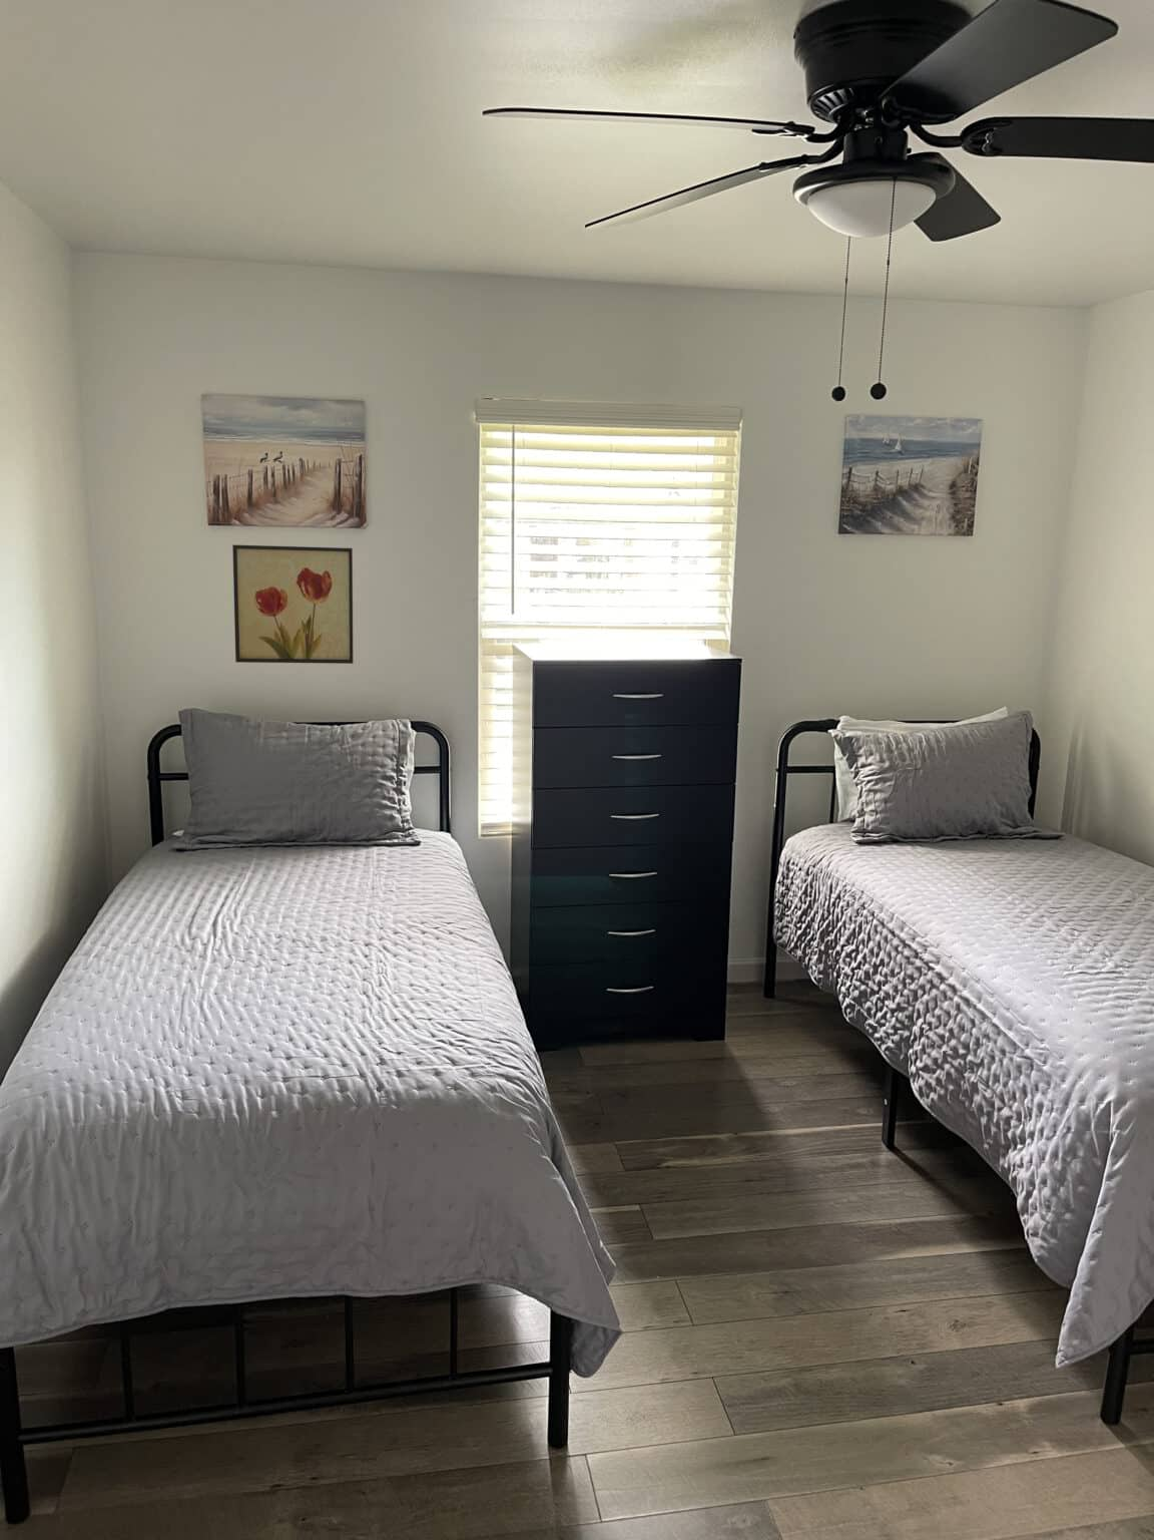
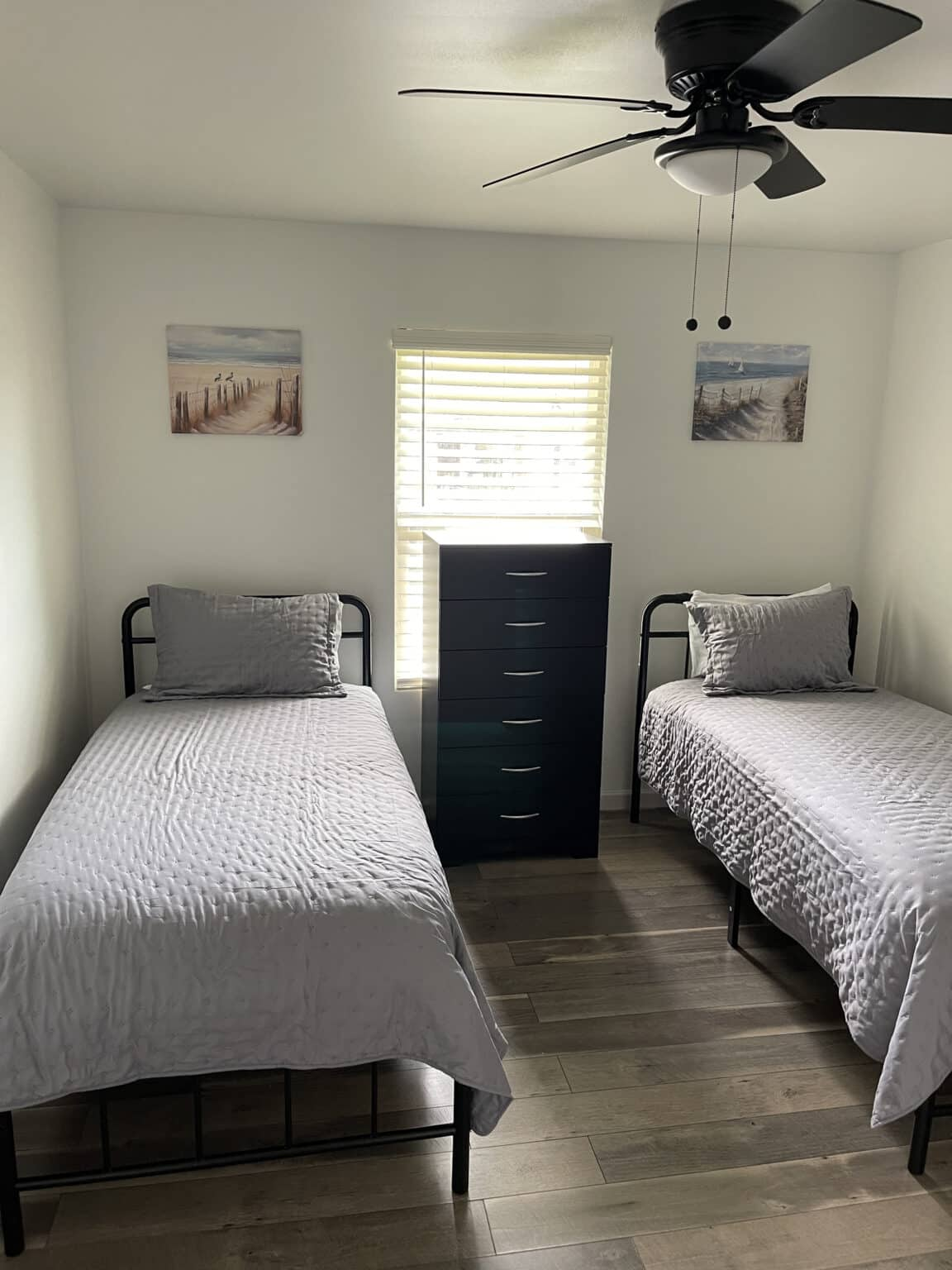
- wall art [232,543,355,665]
